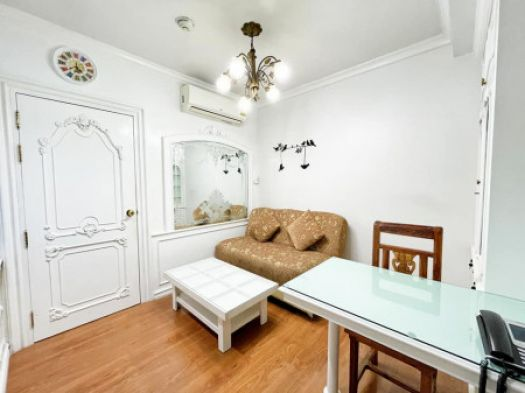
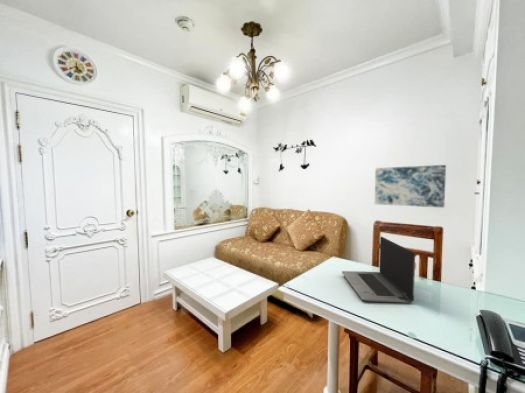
+ laptop computer [341,236,416,304]
+ wall art [374,164,447,209]
